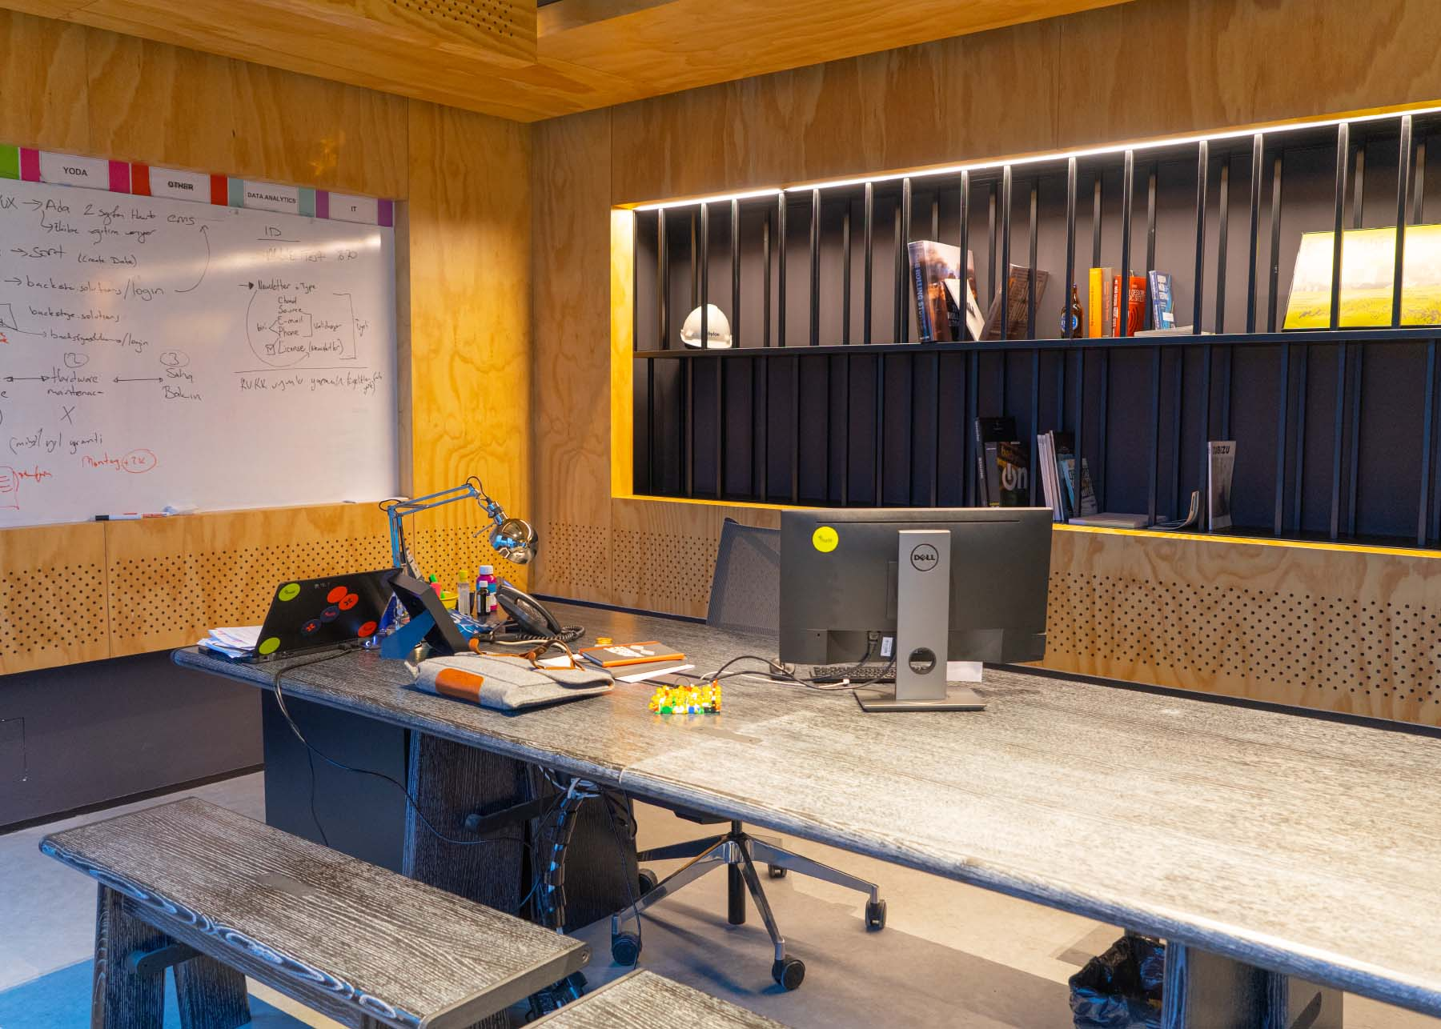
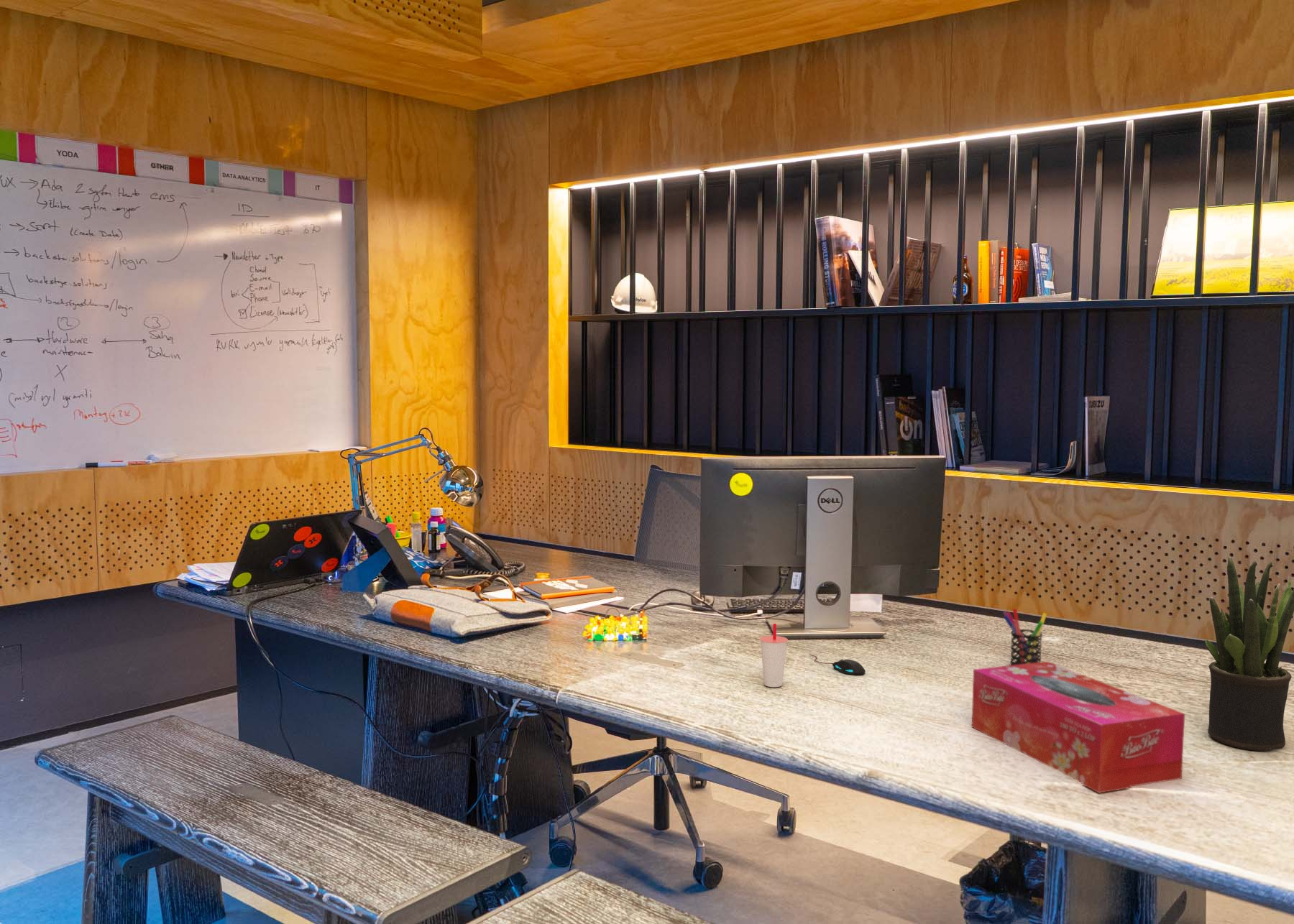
+ cup [759,623,789,688]
+ potted plant [1203,556,1294,752]
+ mouse [809,654,866,675]
+ tissue box [971,661,1185,794]
+ pen holder [1002,608,1047,665]
